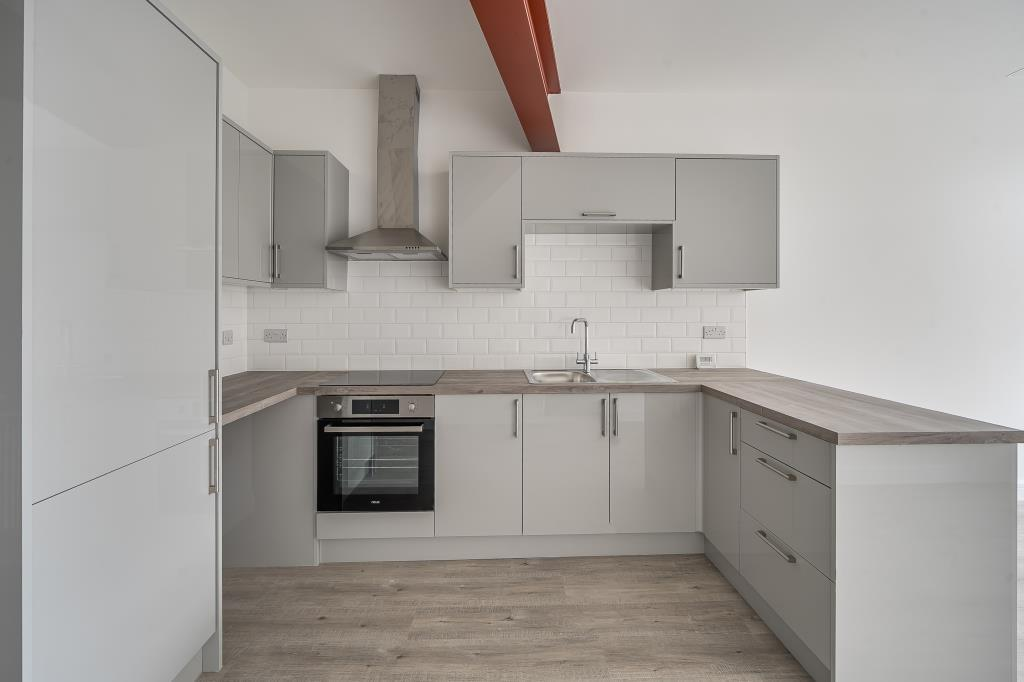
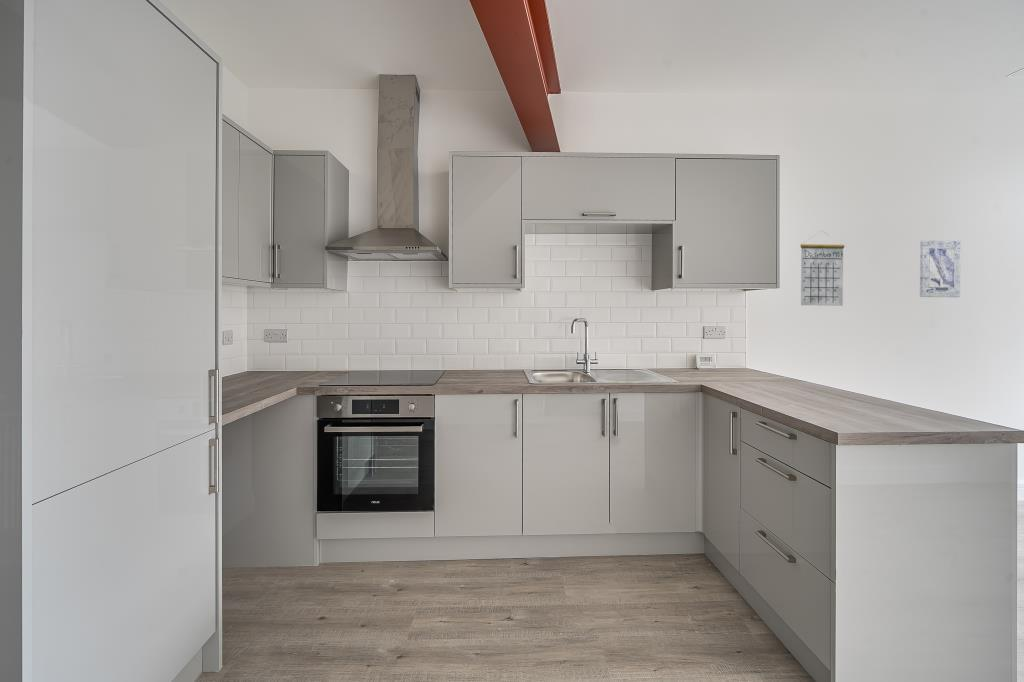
+ calendar [800,230,845,307]
+ wall art [919,239,962,298]
